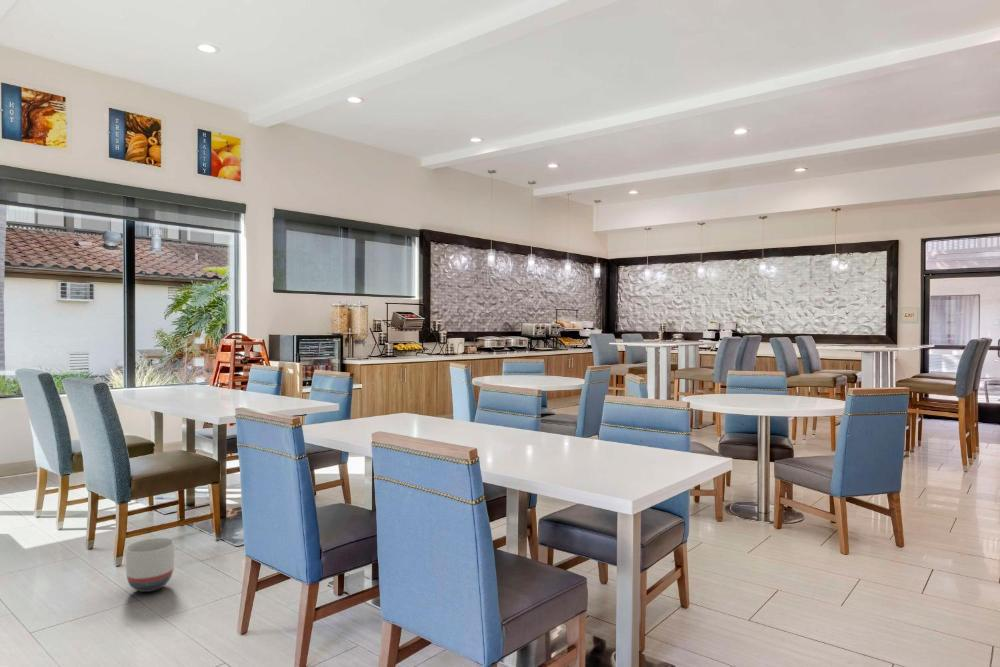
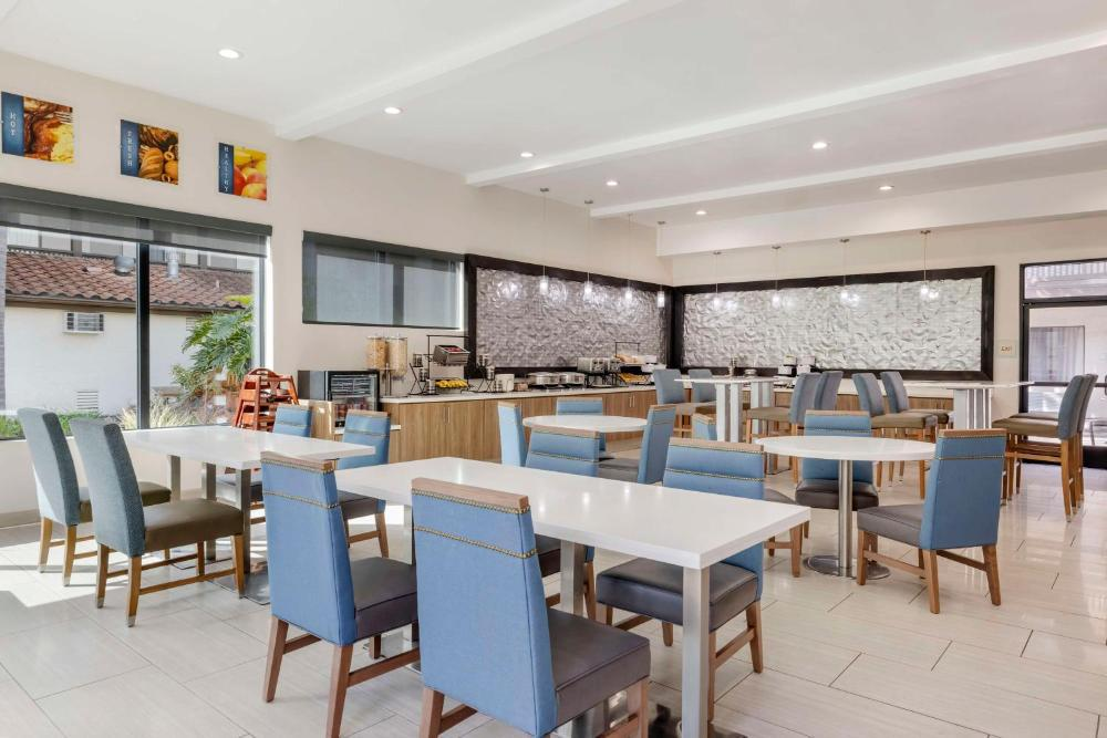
- planter [125,537,175,593]
